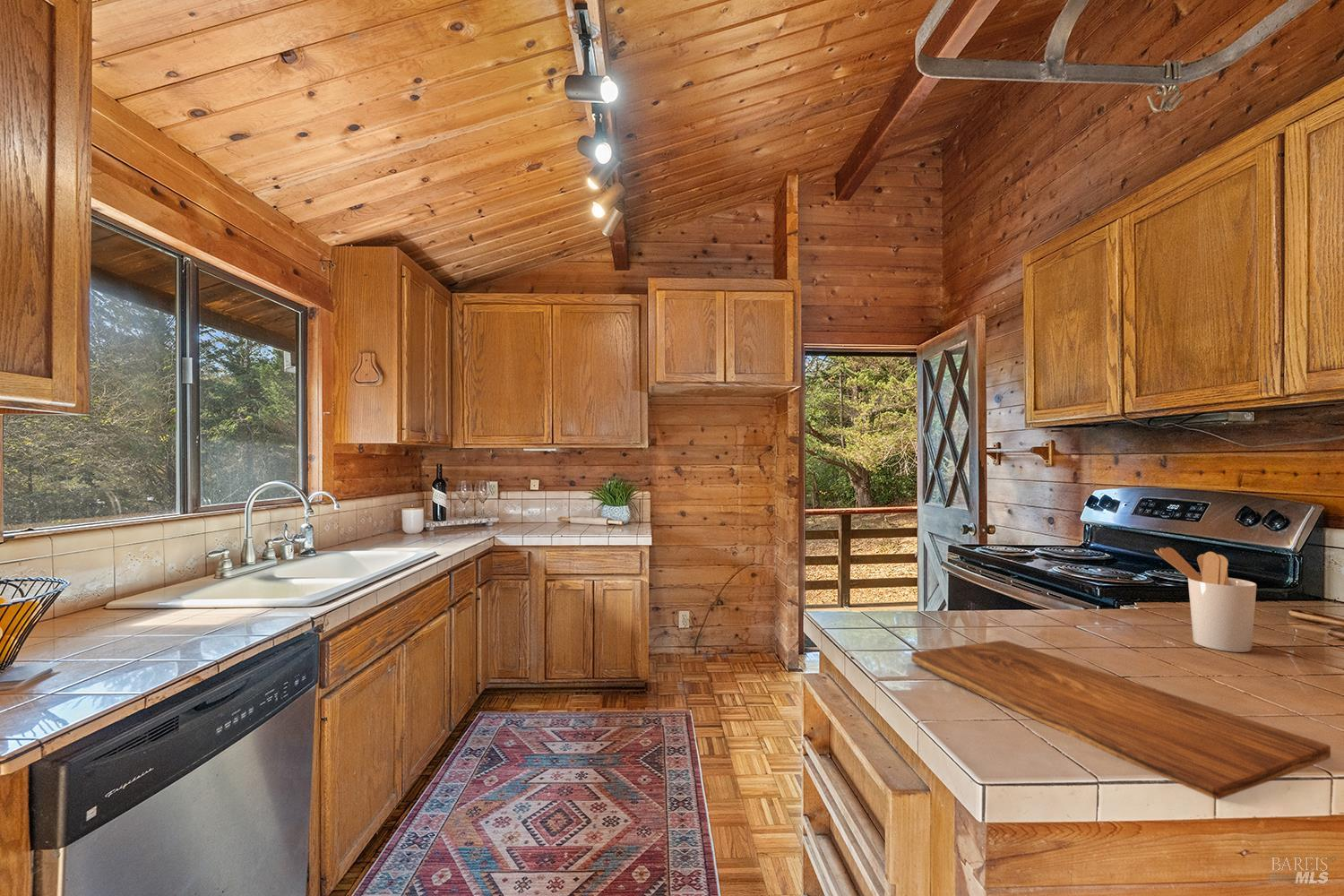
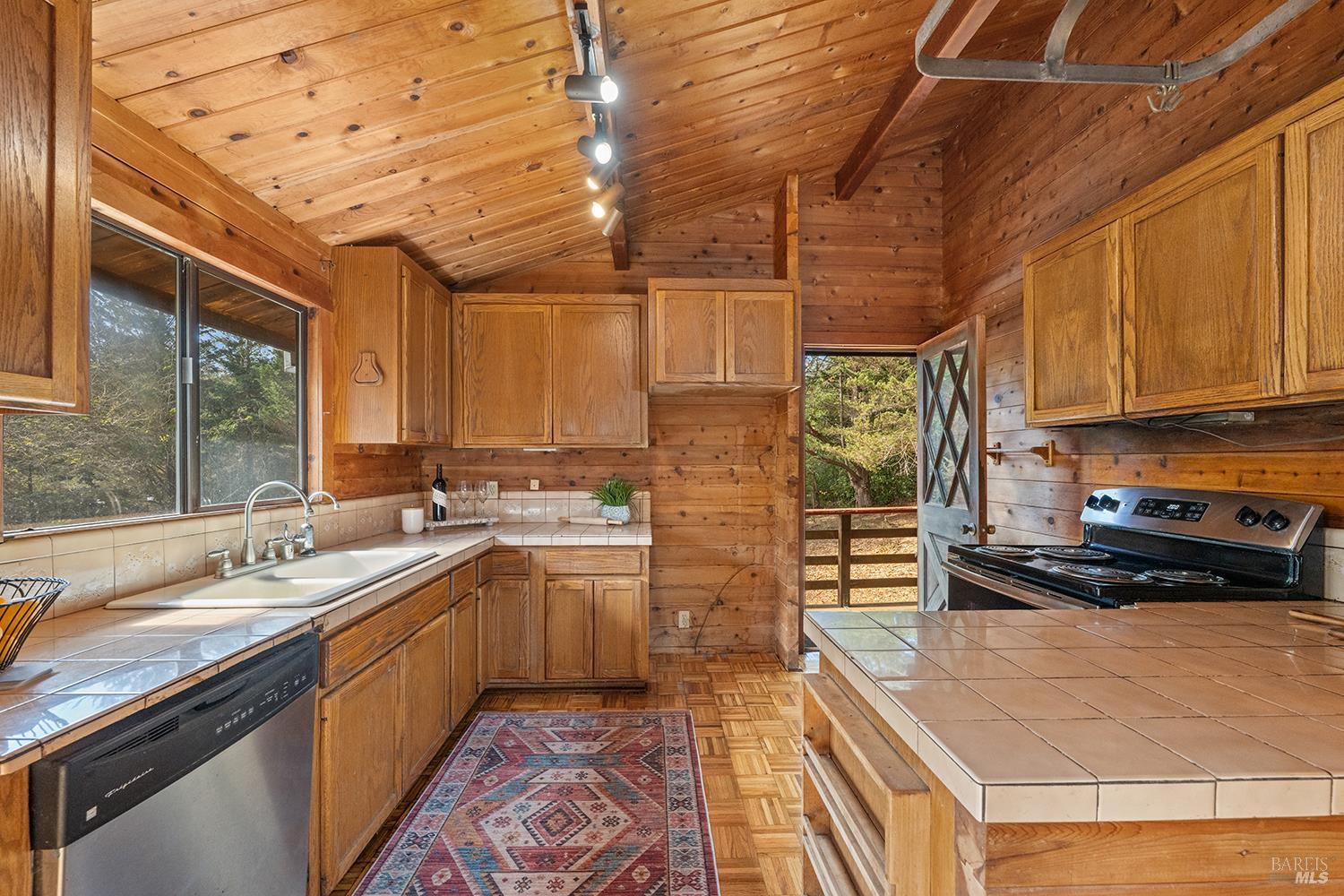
- utensil holder [1153,547,1257,653]
- cutting board [910,640,1331,800]
